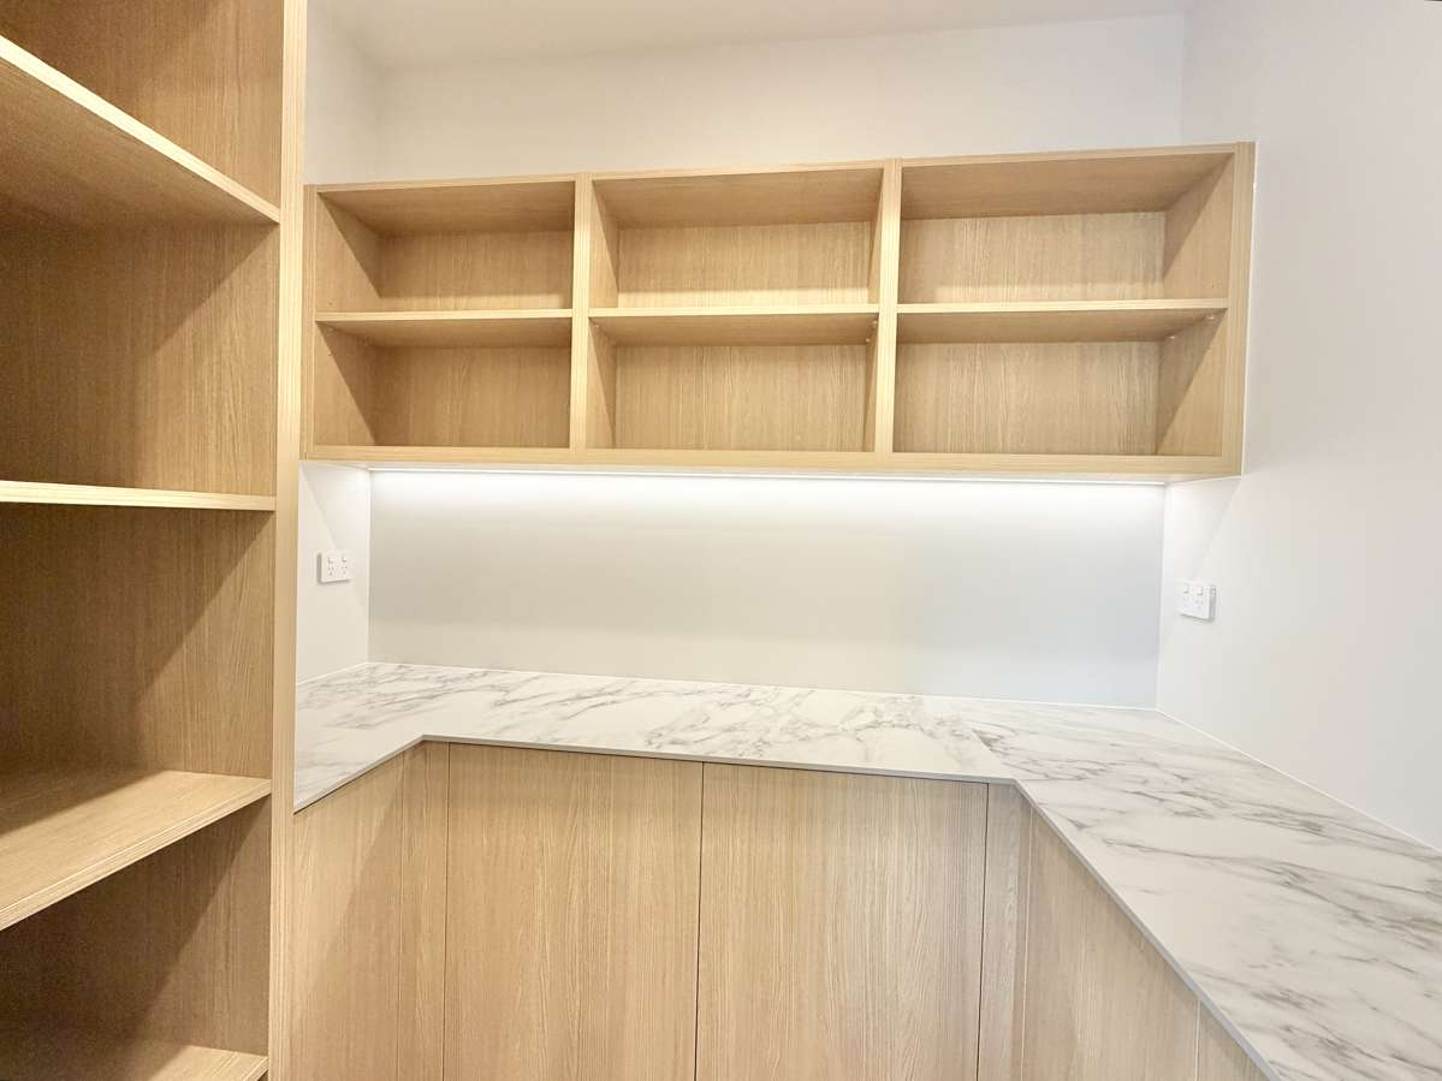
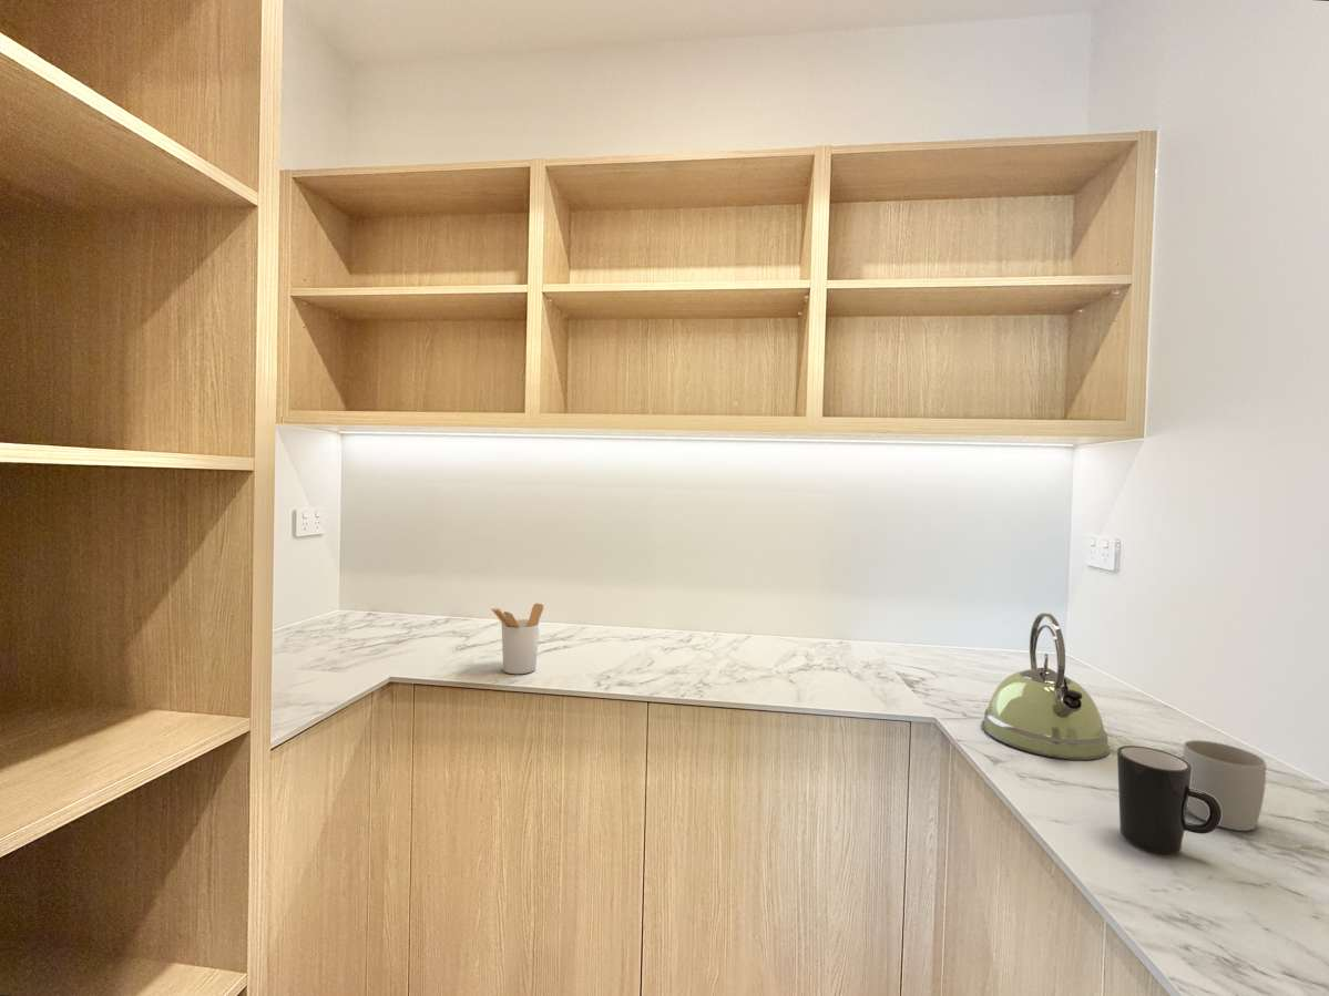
+ mug [1116,745,1221,855]
+ kettle [981,613,1111,761]
+ mug [1170,739,1267,832]
+ utensil holder [490,603,544,675]
